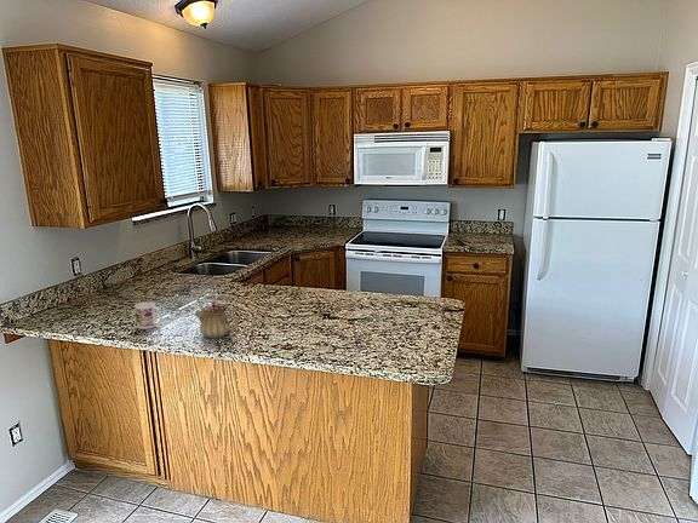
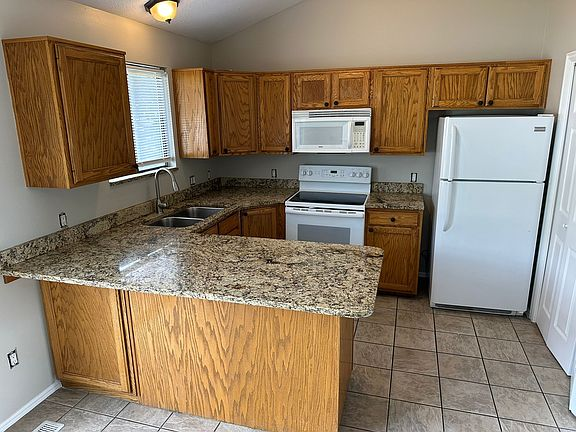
- mug [135,301,164,331]
- teapot [194,299,239,339]
